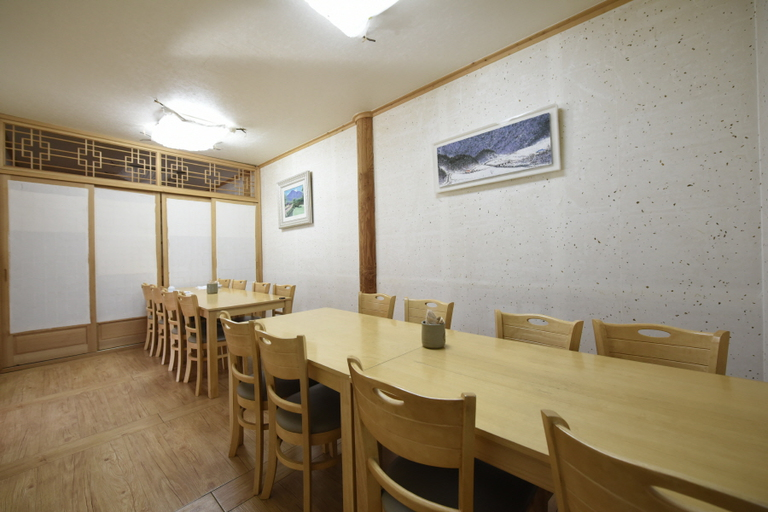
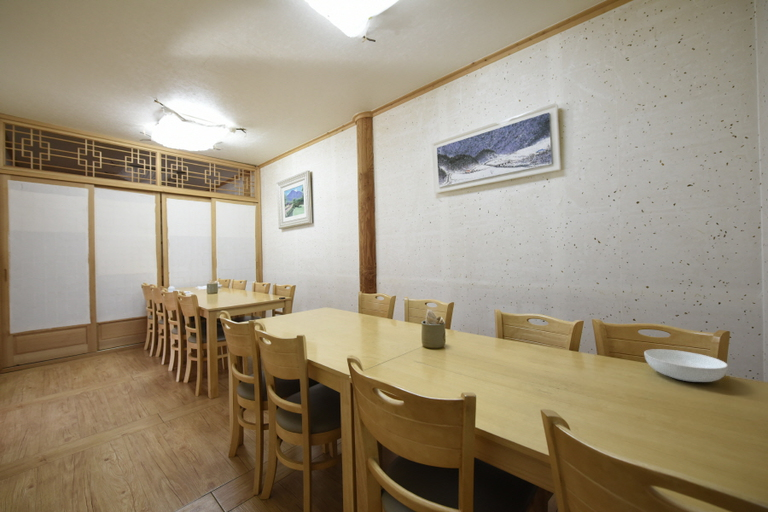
+ serving bowl [643,348,729,383]
